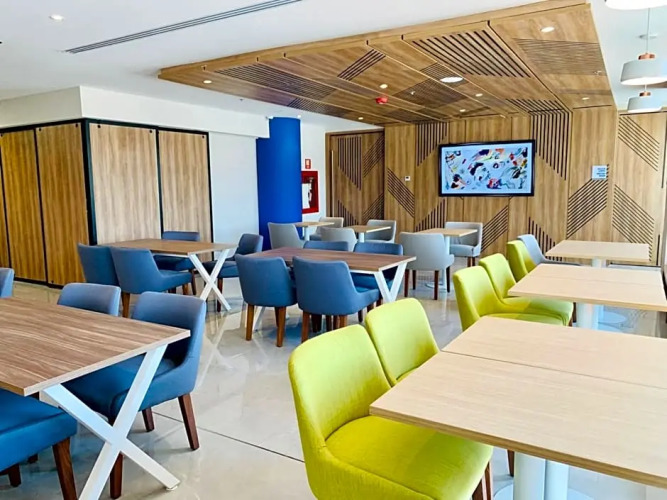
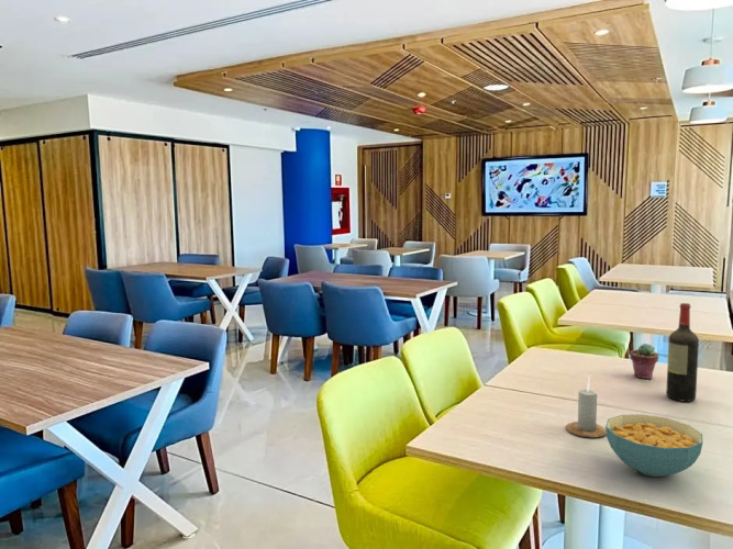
+ wine bottle [665,302,700,403]
+ potted succulent [629,343,659,380]
+ candle [565,378,607,439]
+ cereal bowl [604,413,704,478]
